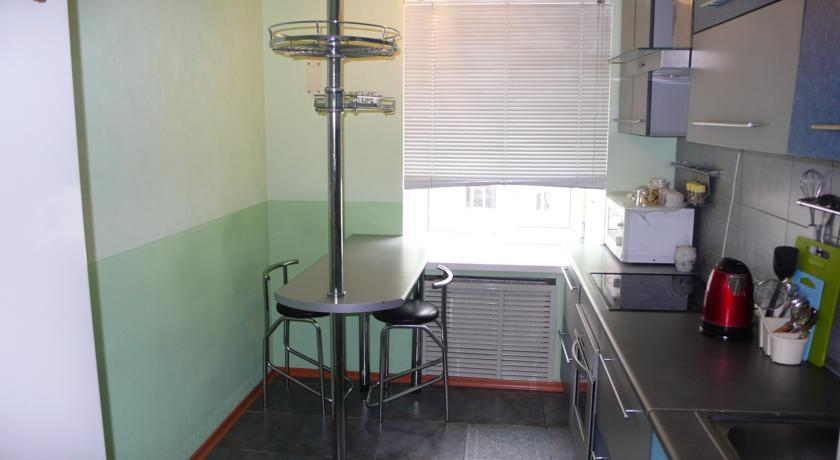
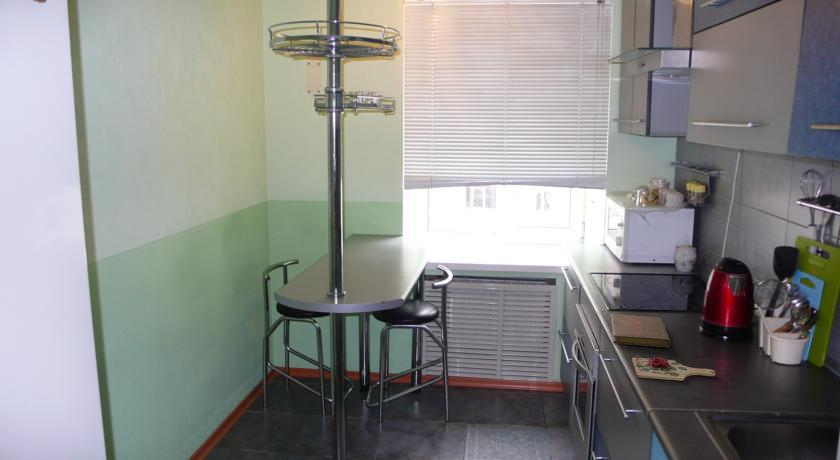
+ notebook [610,313,672,348]
+ cutting board [631,354,717,382]
